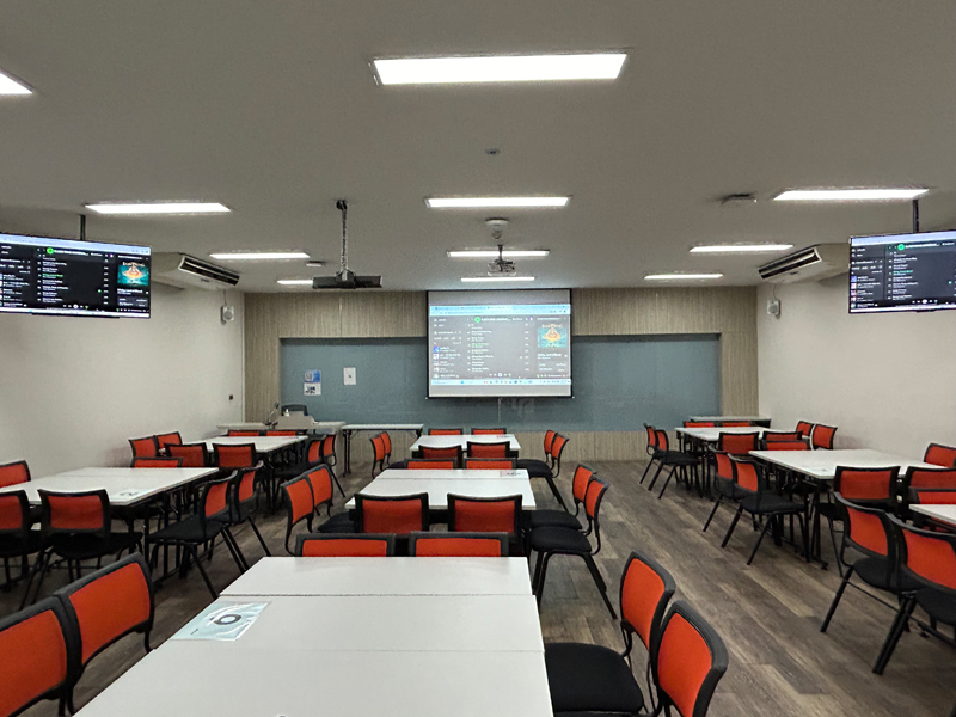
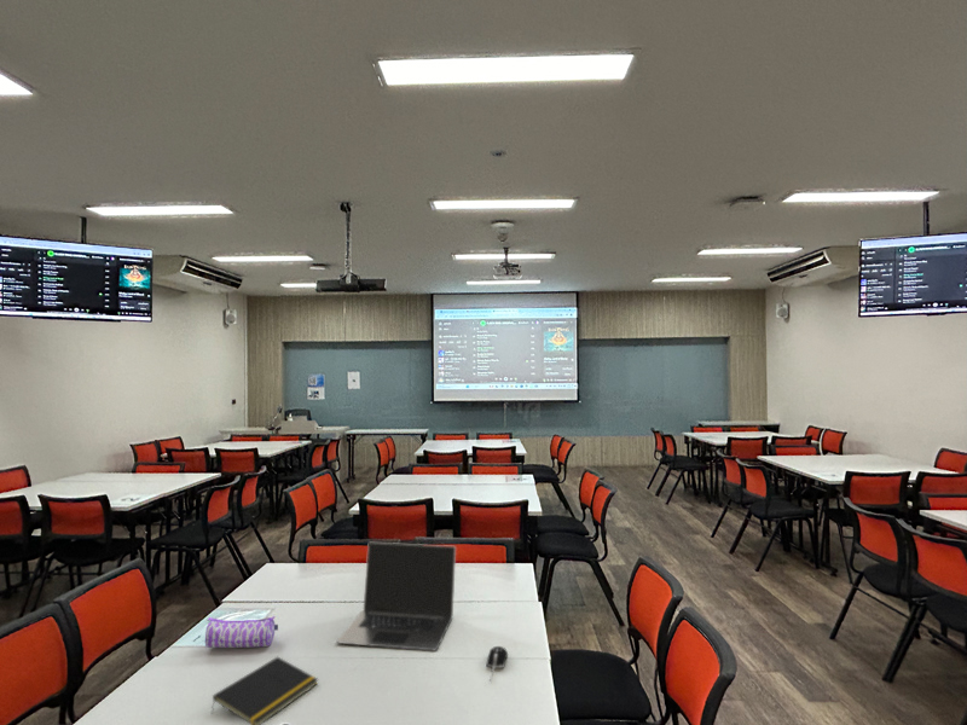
+ notepad [210,656,319,725]
+ pencil case [204,615,279,649]
+ laptop [335,541,457,651]
+ computer mouse [485,645,509,682]
